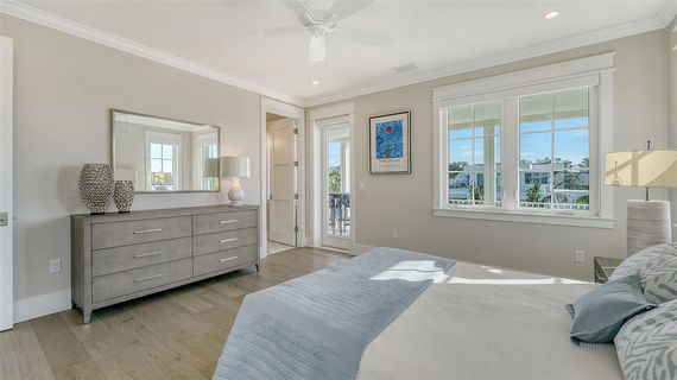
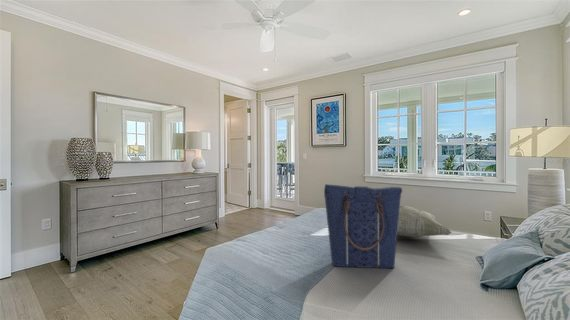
+ decorative pillow [397,205,453,238]
+ tote bag [323,183,403,269]
